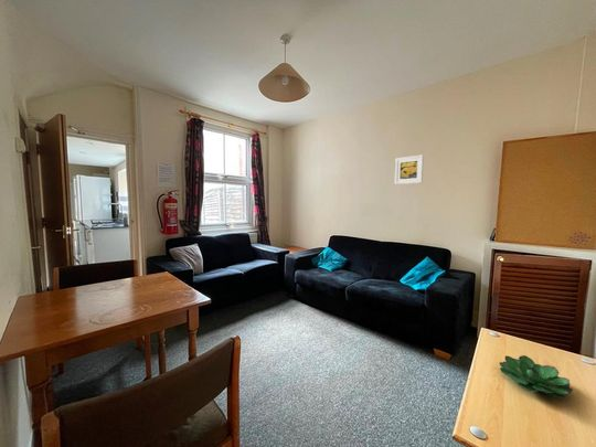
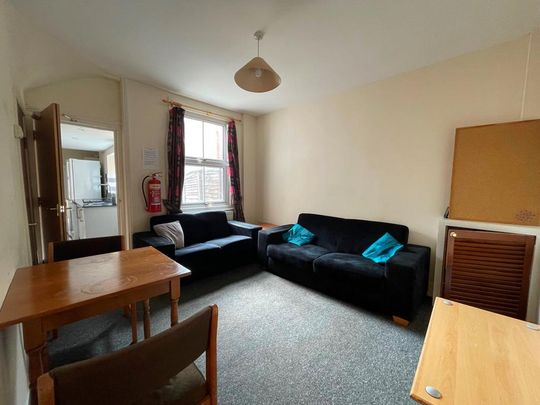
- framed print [394,153,425,185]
- succulent plant [499,354,574,400]
